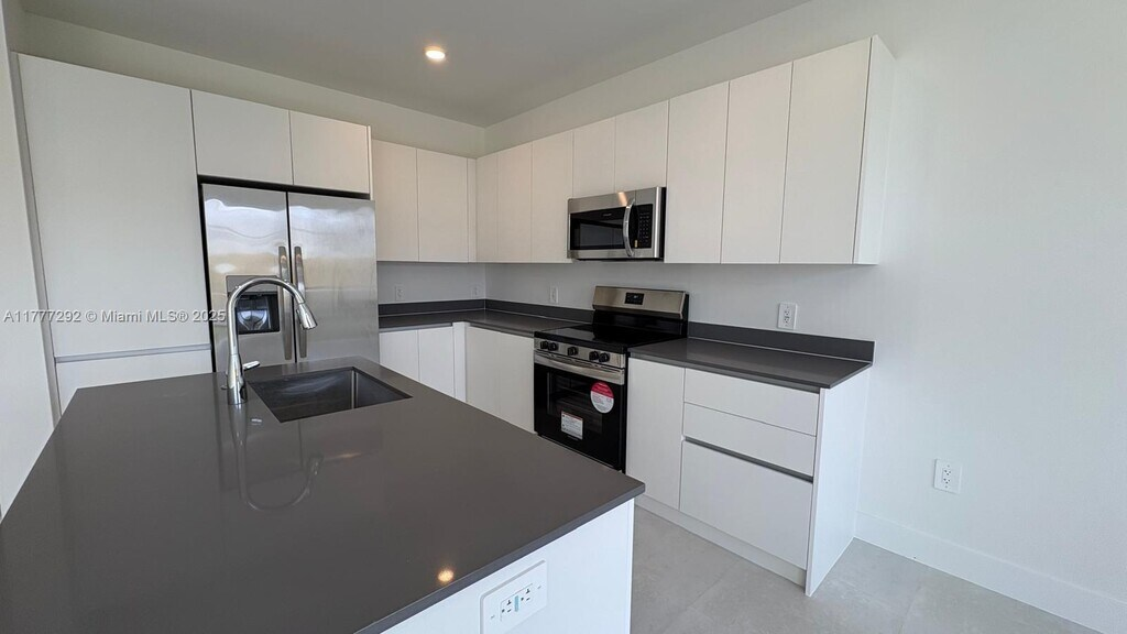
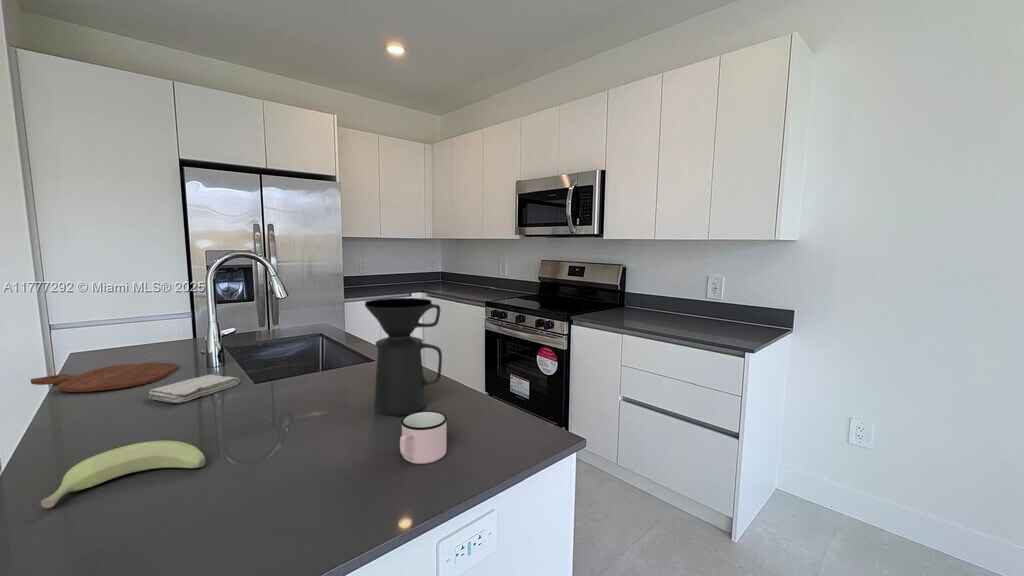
+ washcloth [148,374,240,404]
+ coffee maker [364,297,443,417]
+ cutting board [30,362,179,393]
+ banana [40,440,207,509]
+ mug [399,410,448,465]
